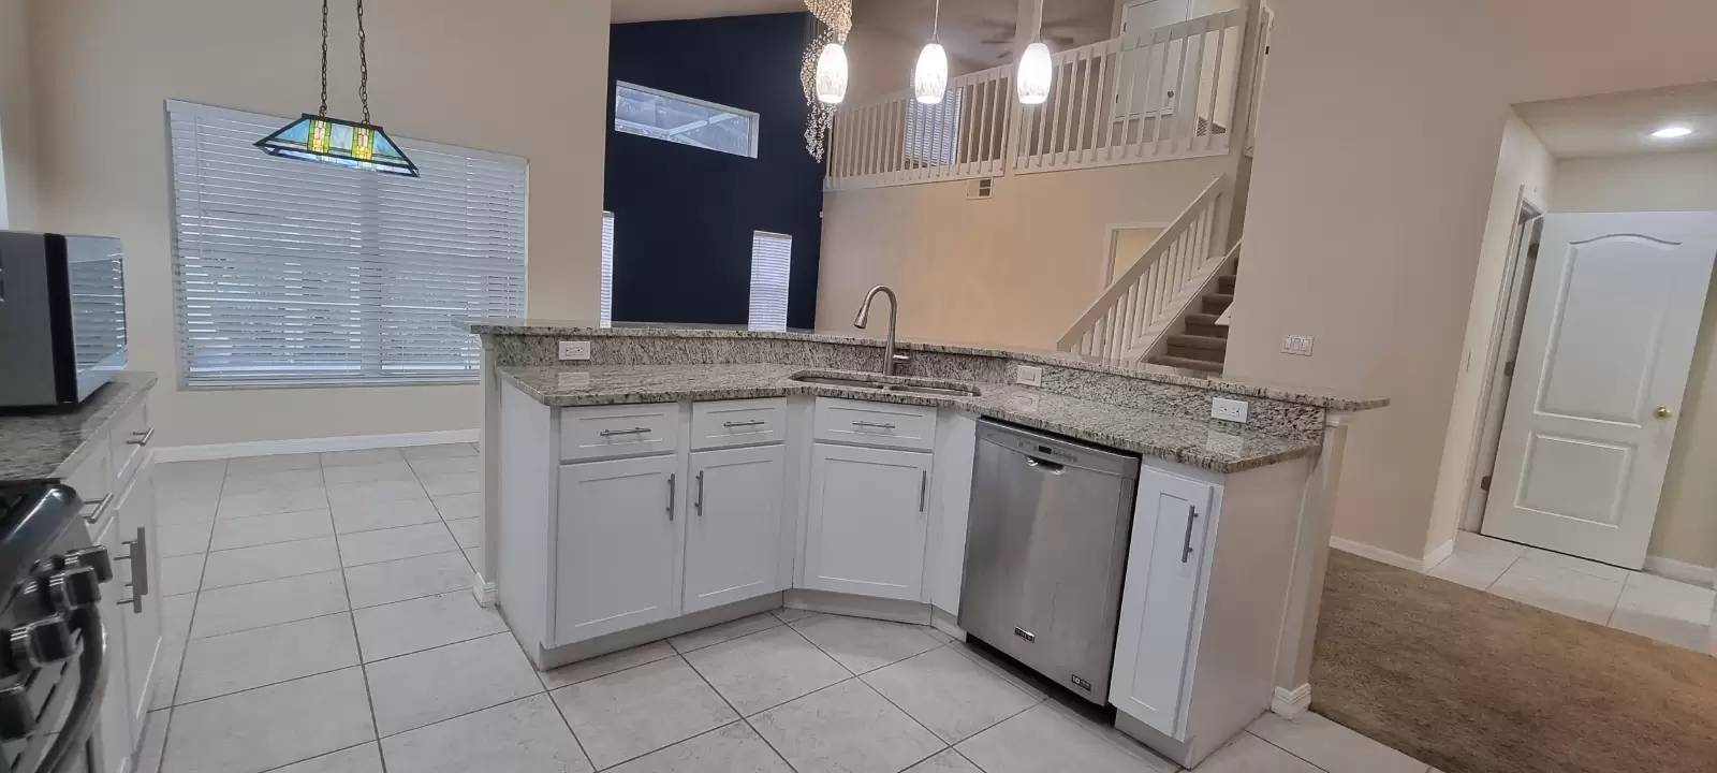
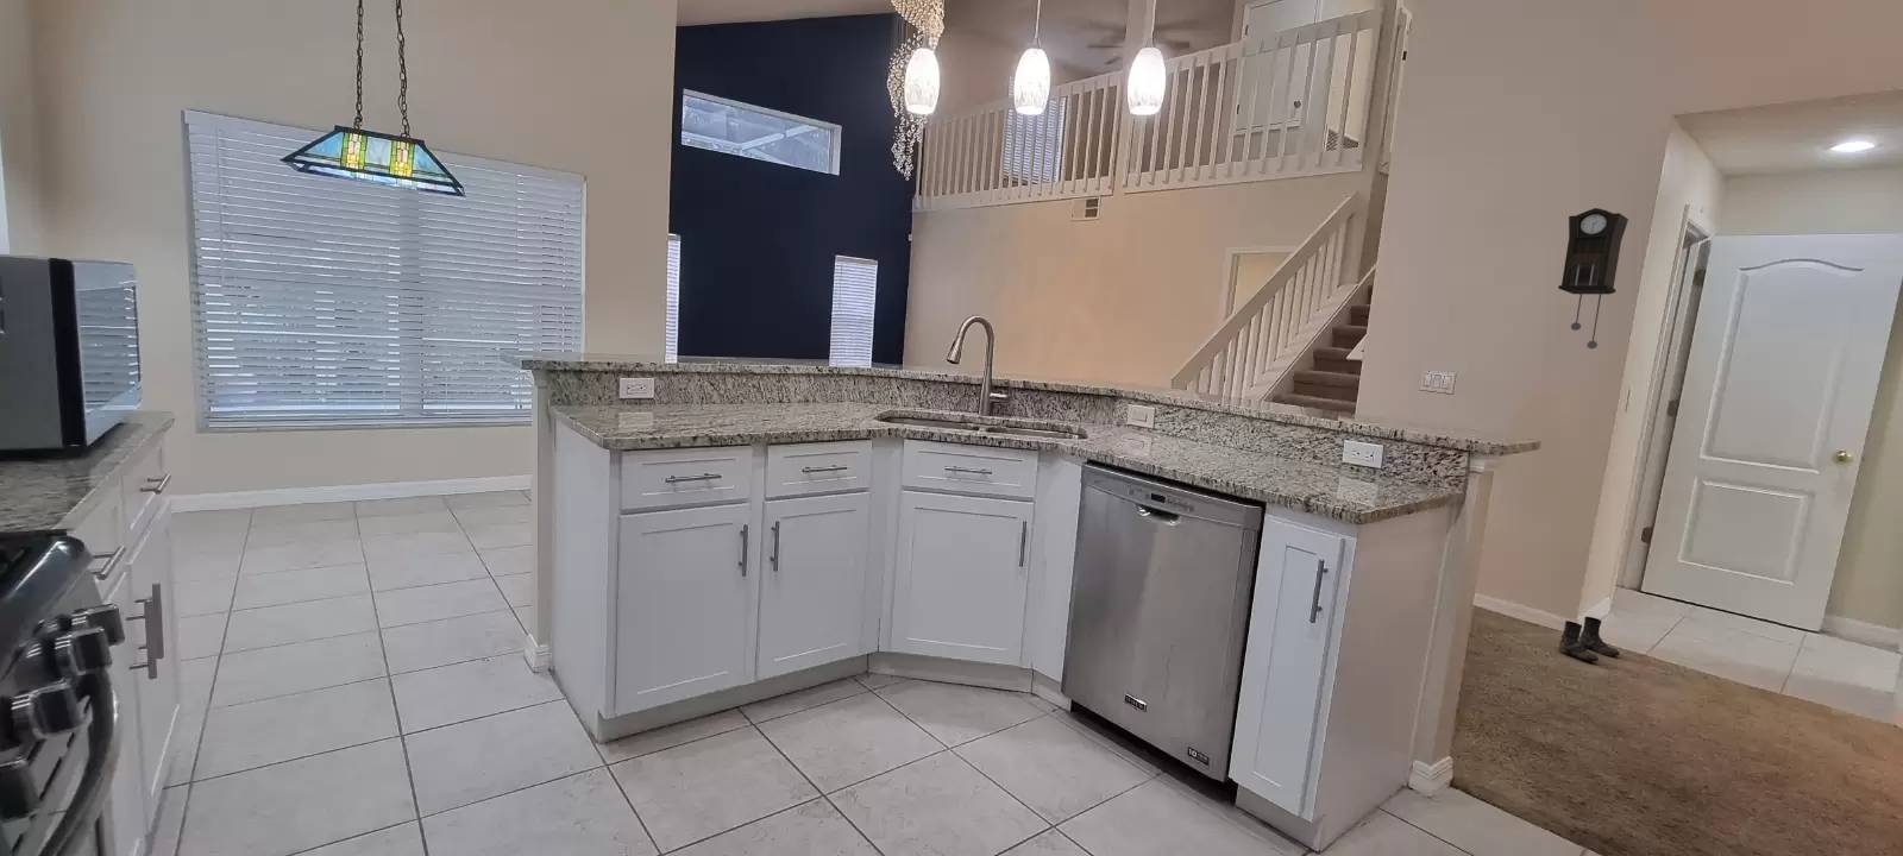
+ pendulum clock [1557,207,1630,349]
+ boots [1558,616,1621,662]
